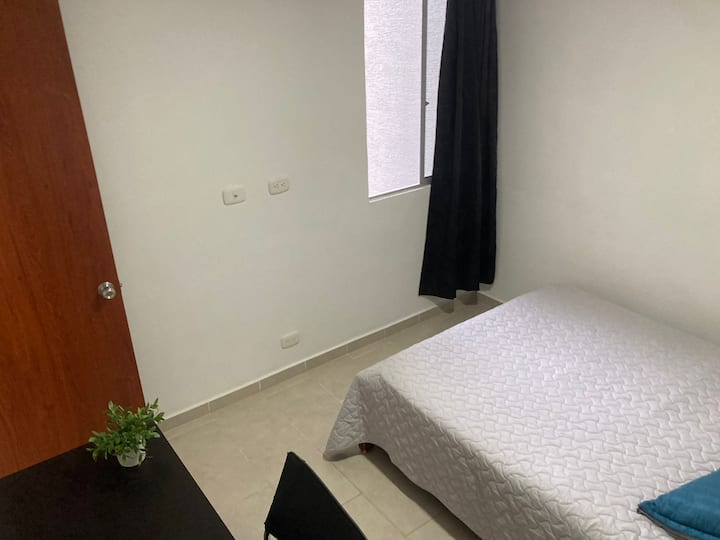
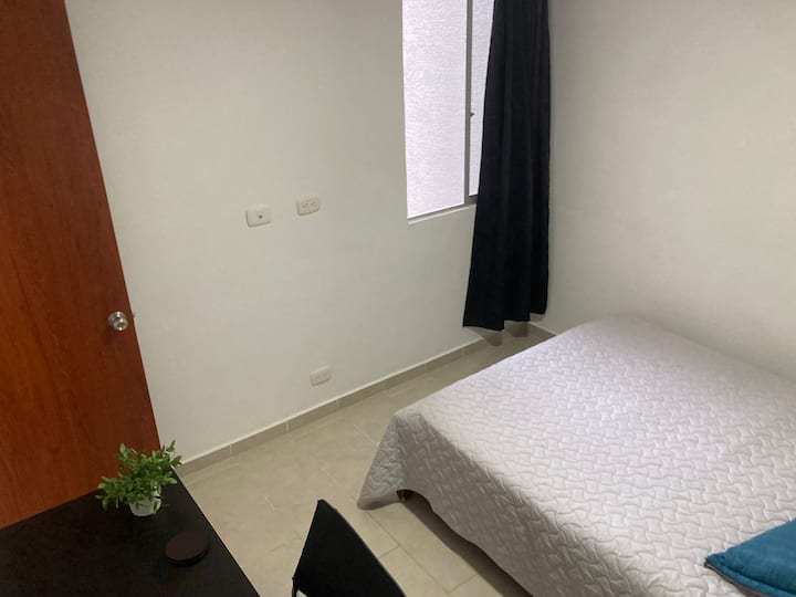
+ coaster [164,531,209,565]
